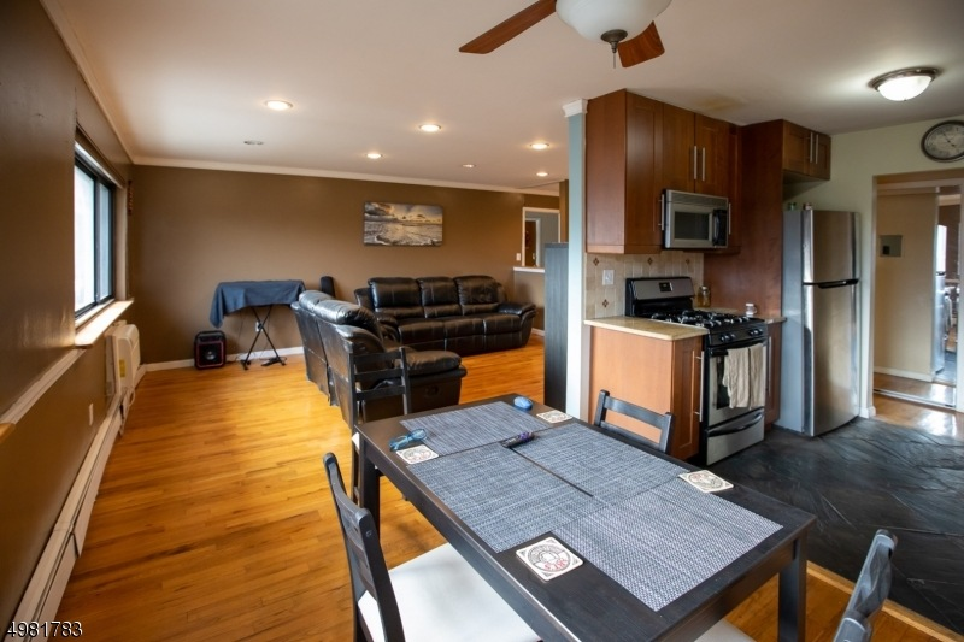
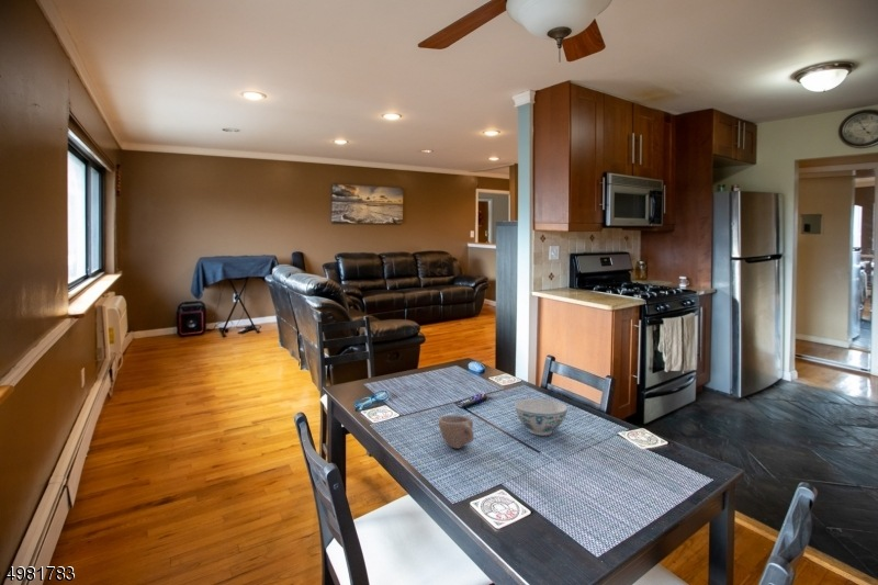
+ cup [438,414,475,449]
+ chinaware [514,398,569,437]
